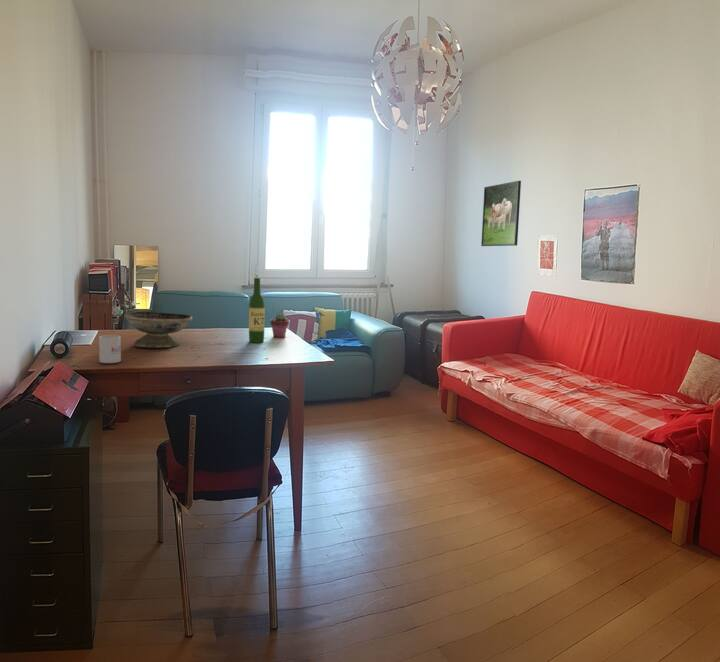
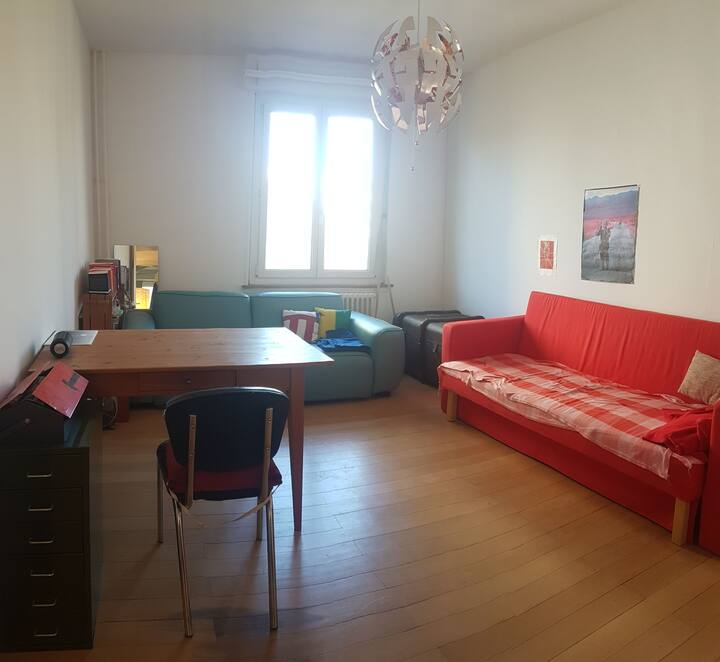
- wine bottle [248,277,266,344]
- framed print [480,180,522,247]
- decorative bowl [124,311,193,349]
- potted succulent [270,312,290,339]
- mug [98,334,122,364]
